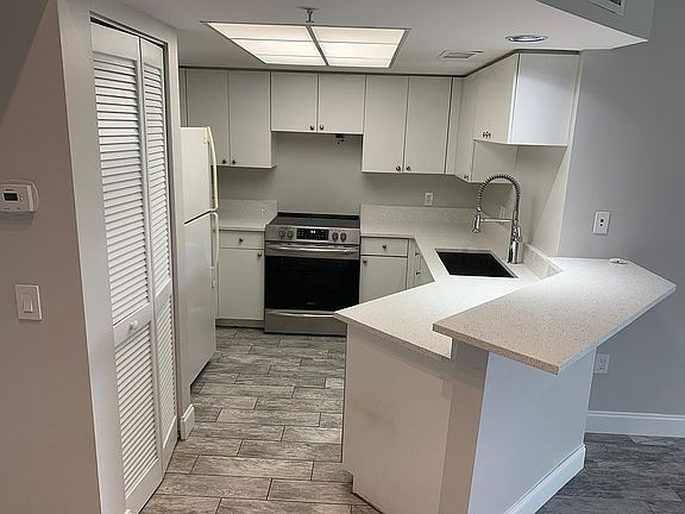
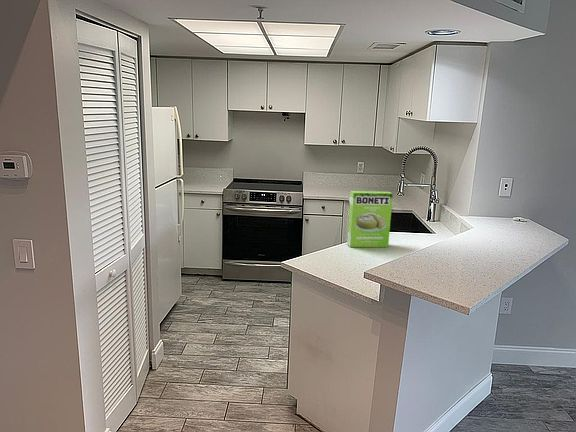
+ cake mix box [346,190,394,248]
